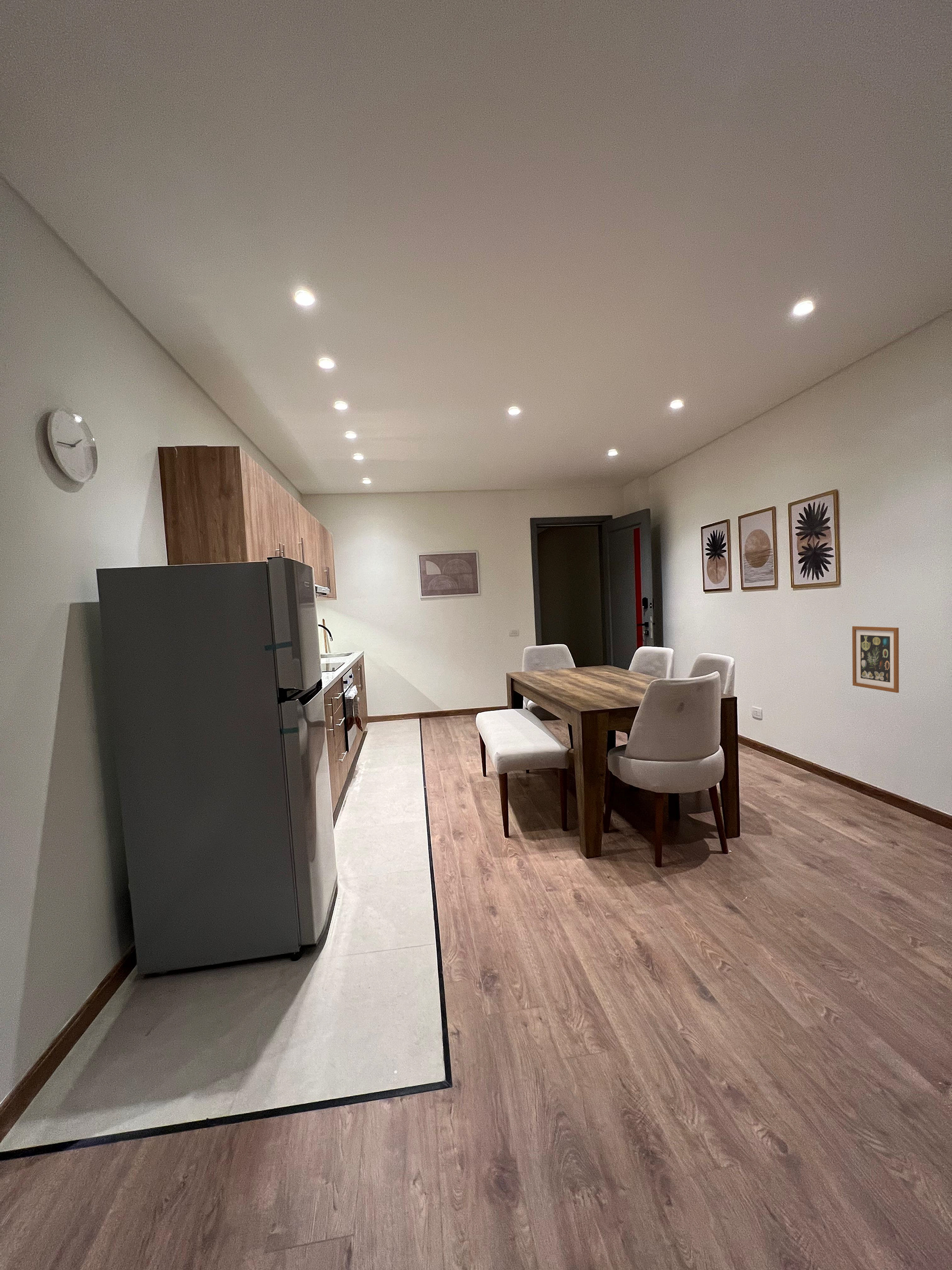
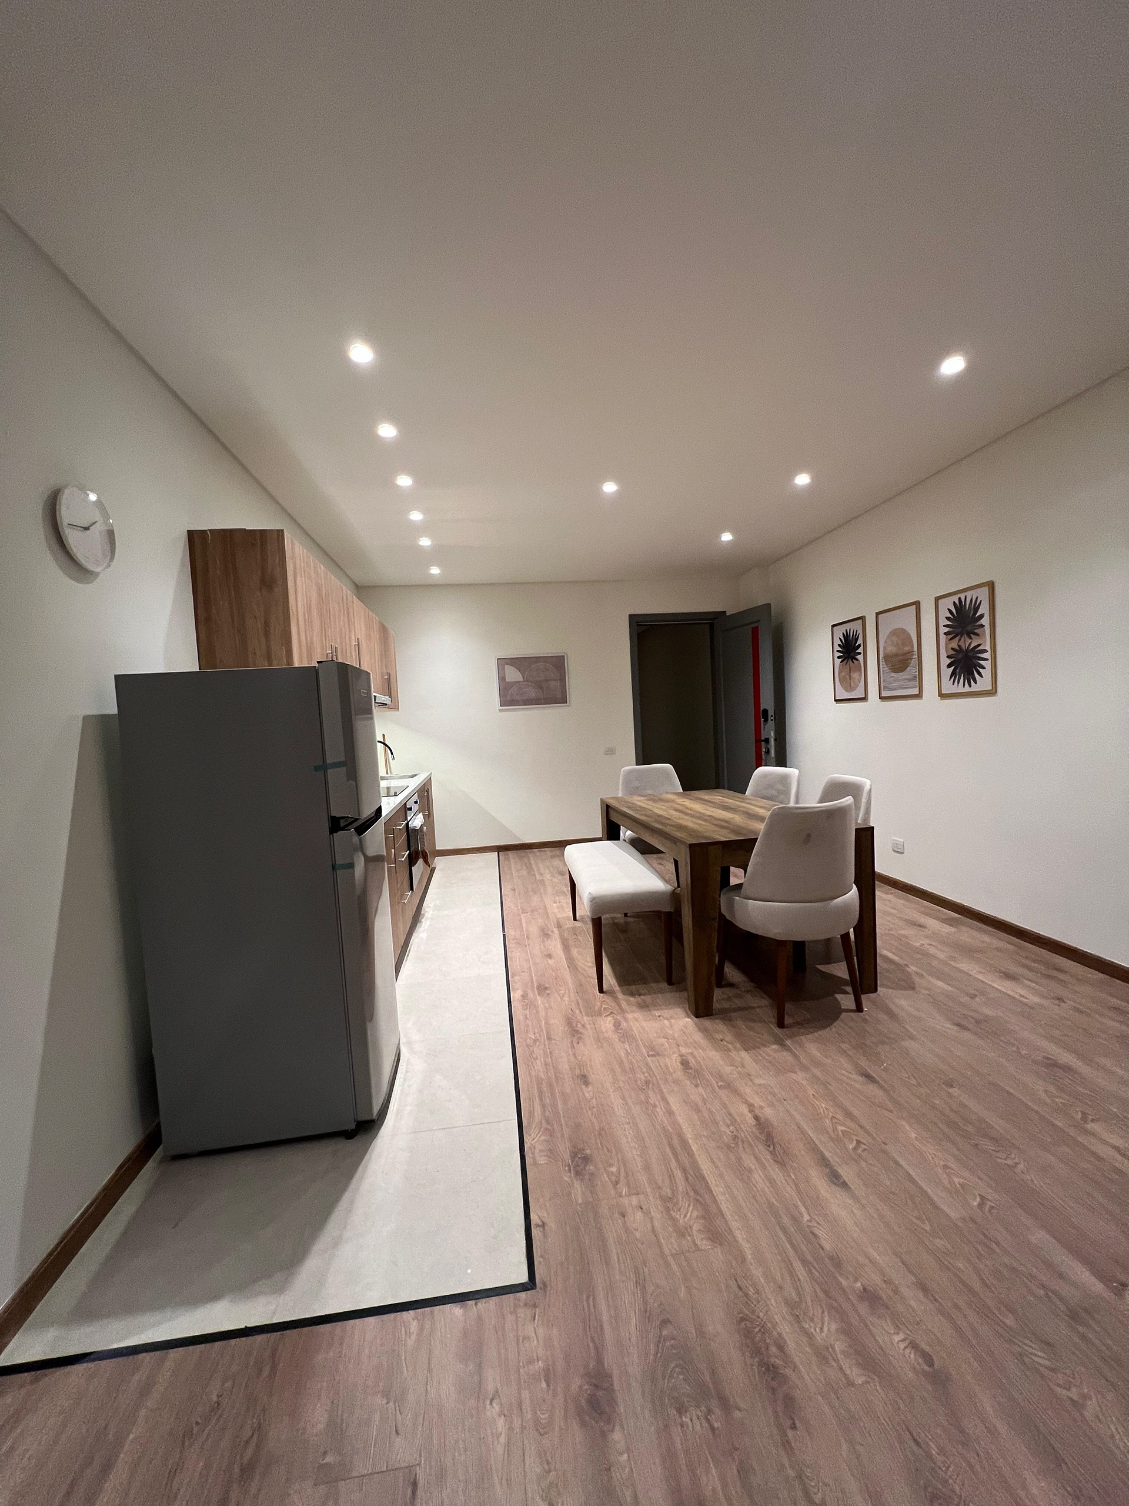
- wall art [852,626,899,694]
